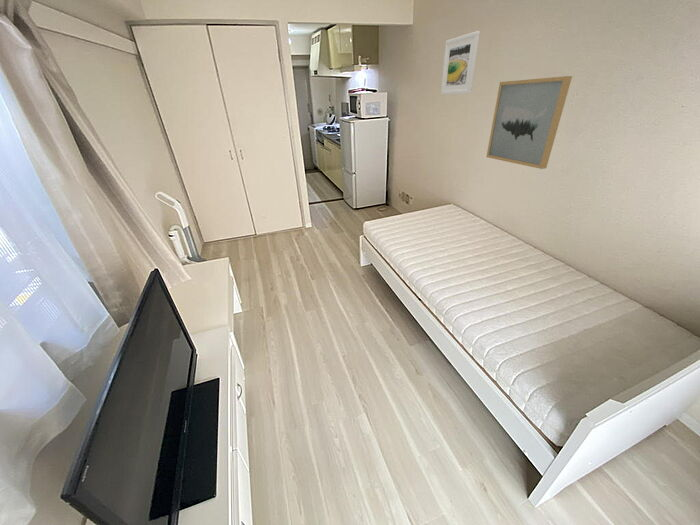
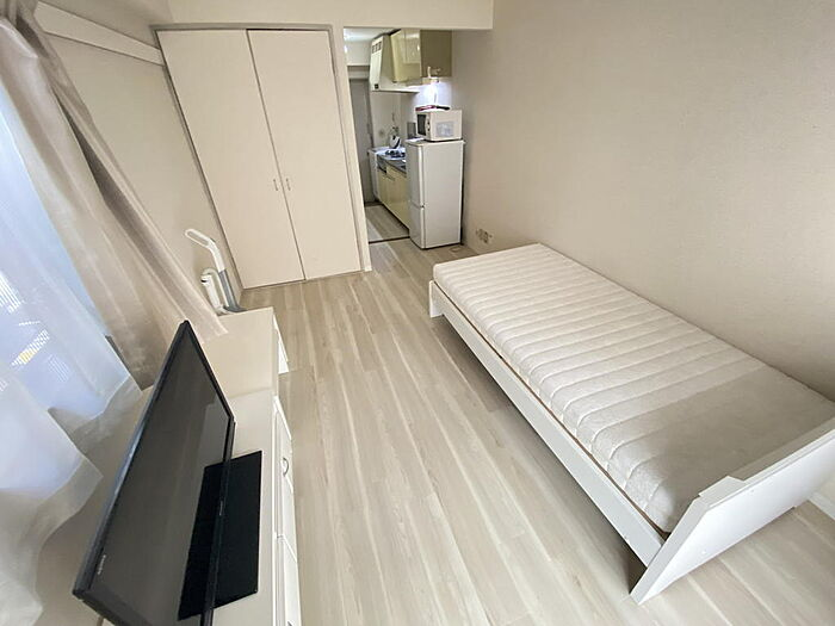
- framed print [440,30,481,96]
- wall art [485,75,573,170]
